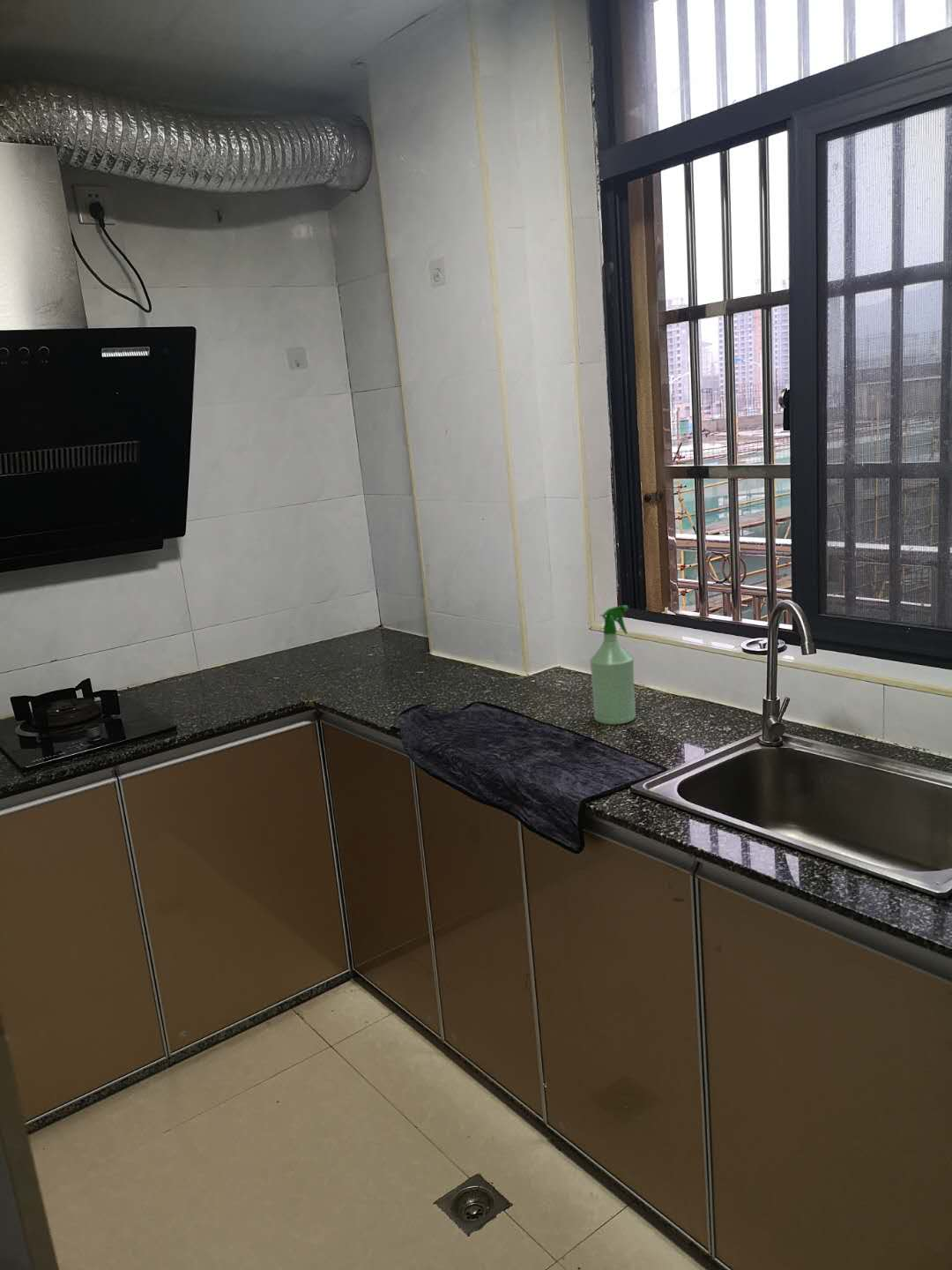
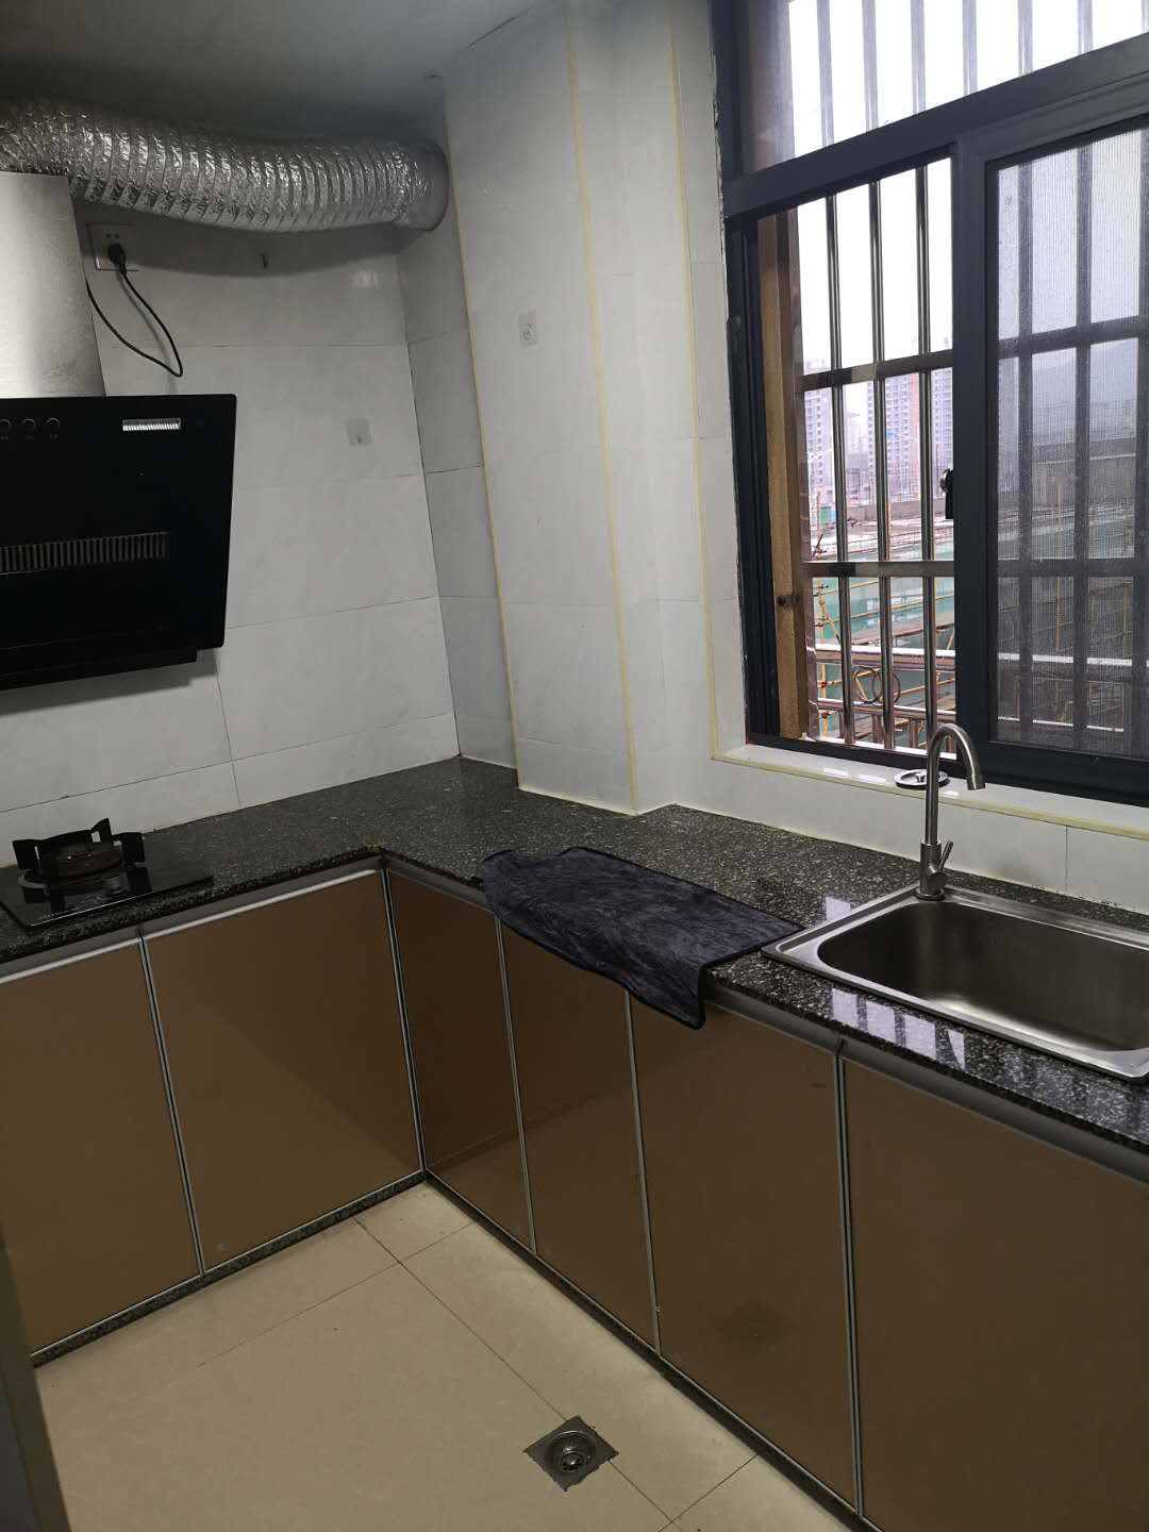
- spray bottle [589,604,636,726]
